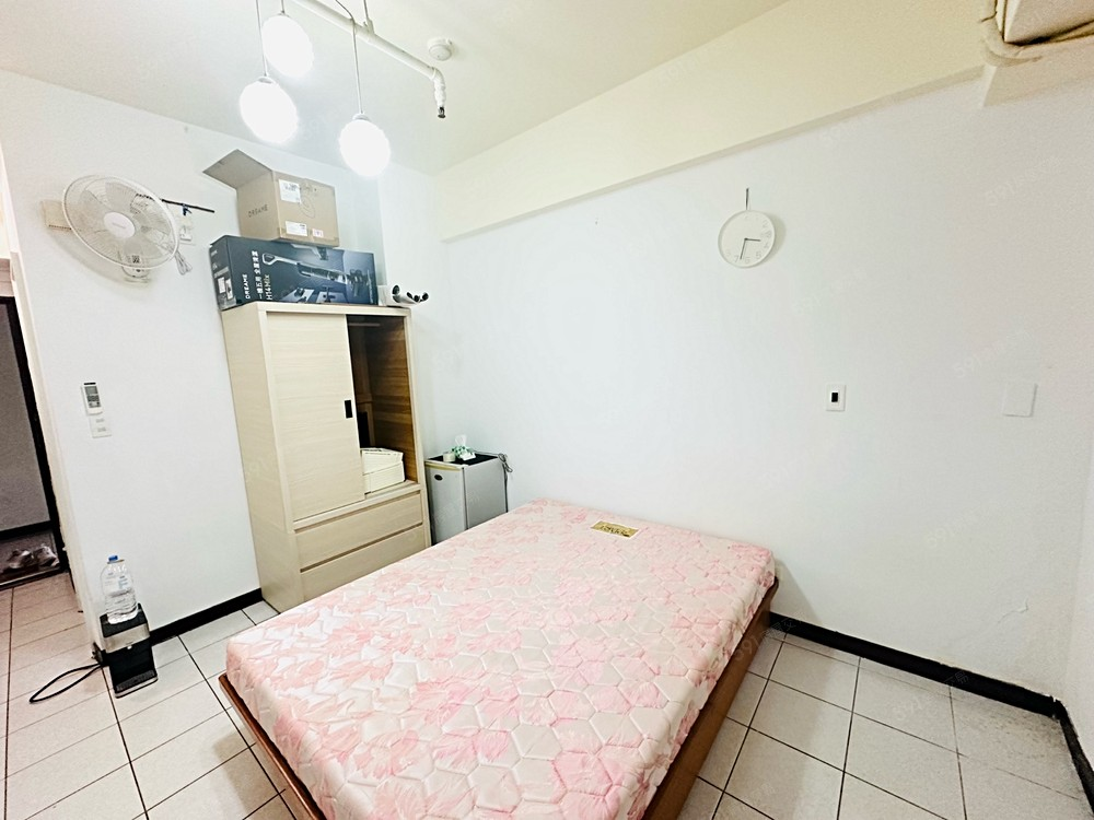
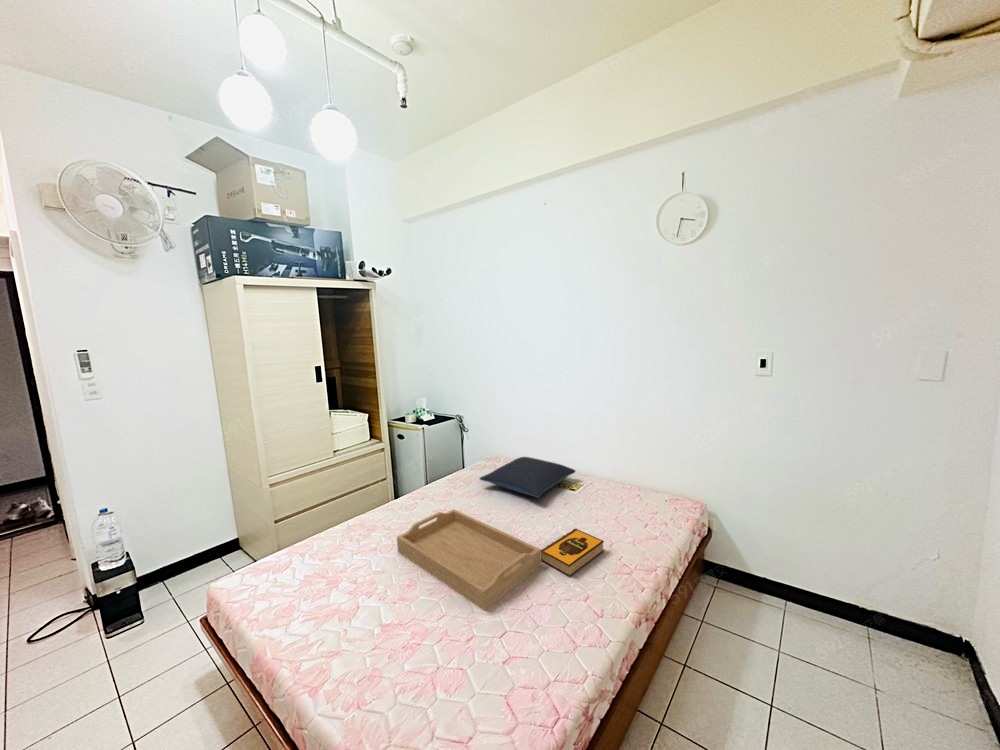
+ serving tray [396,508,542,611]
+ hardback book [541,528,605,577]
+ pillow [478,456,577,499]
